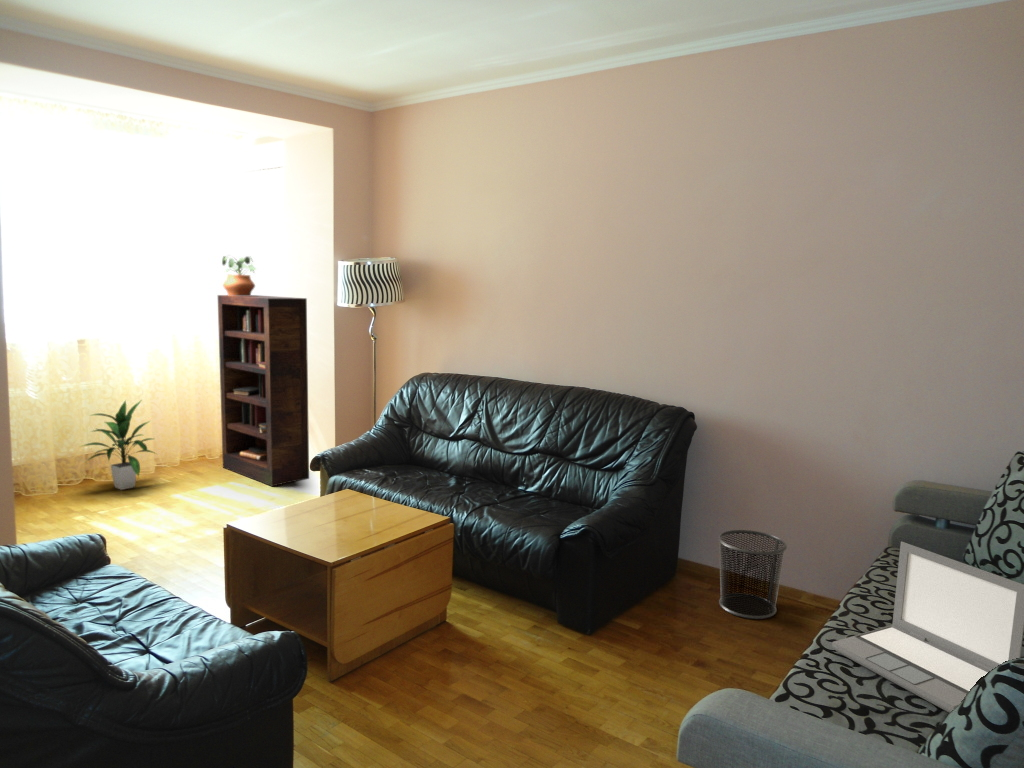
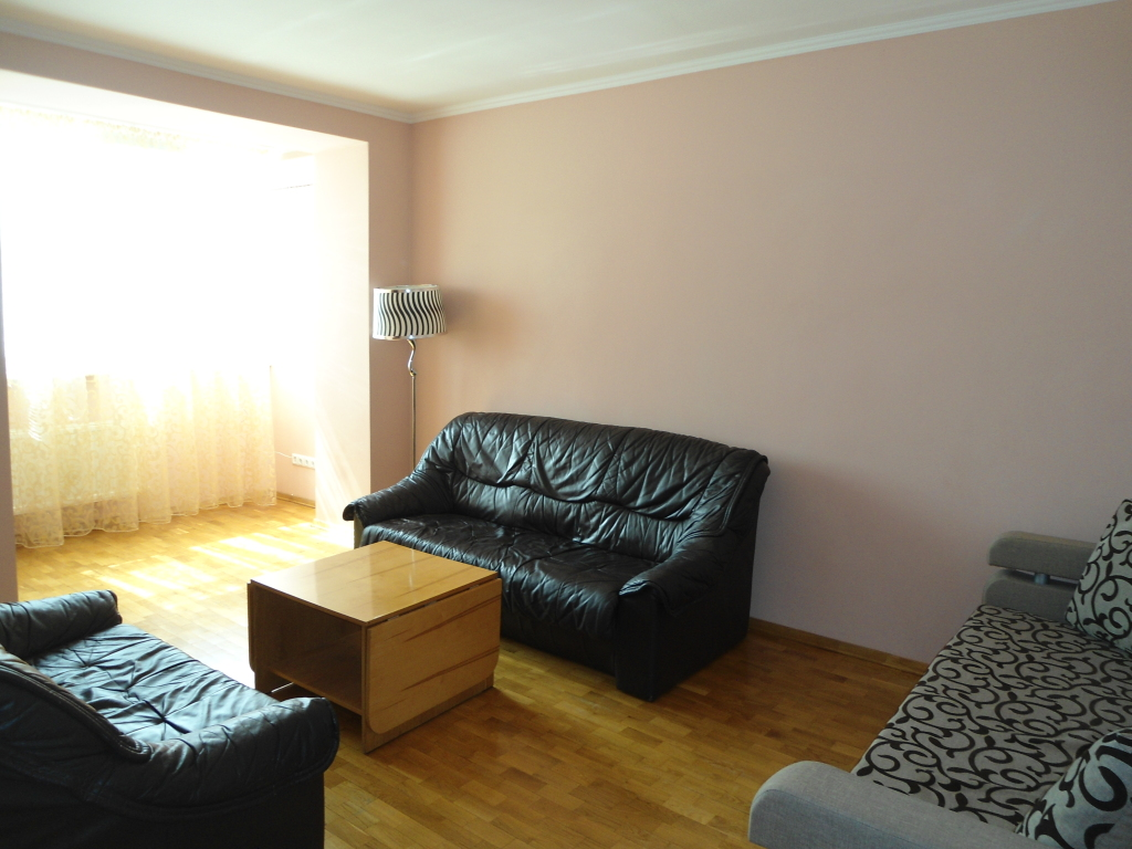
- waste bin [717,529,788,620]
- laptop [831,541,1024,714]
- indoor plant [79,399,157,491]
- bookcase [217,294,310,487]
- potted plant [221,253,257,296]
